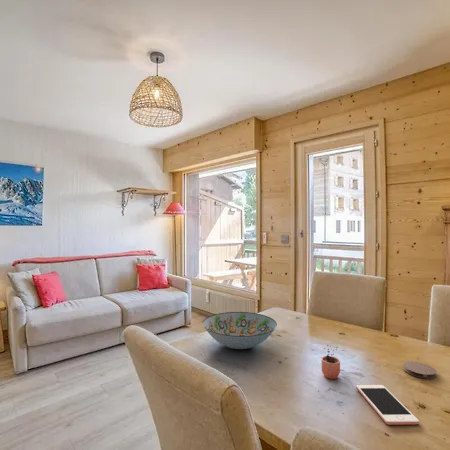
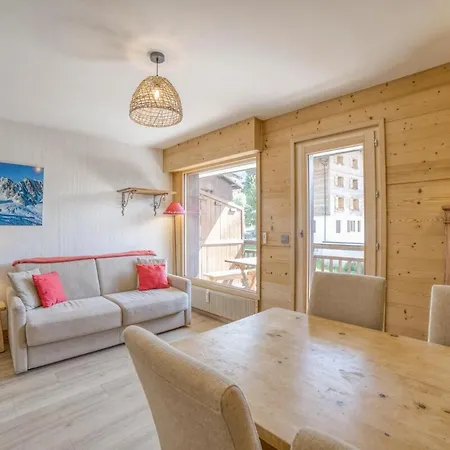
- cell phone [355,384,420,426]
- decorative bowl [202,311,278,350]
- cocoa [321,344,341,380]
- coaster [402,360,438,380]
